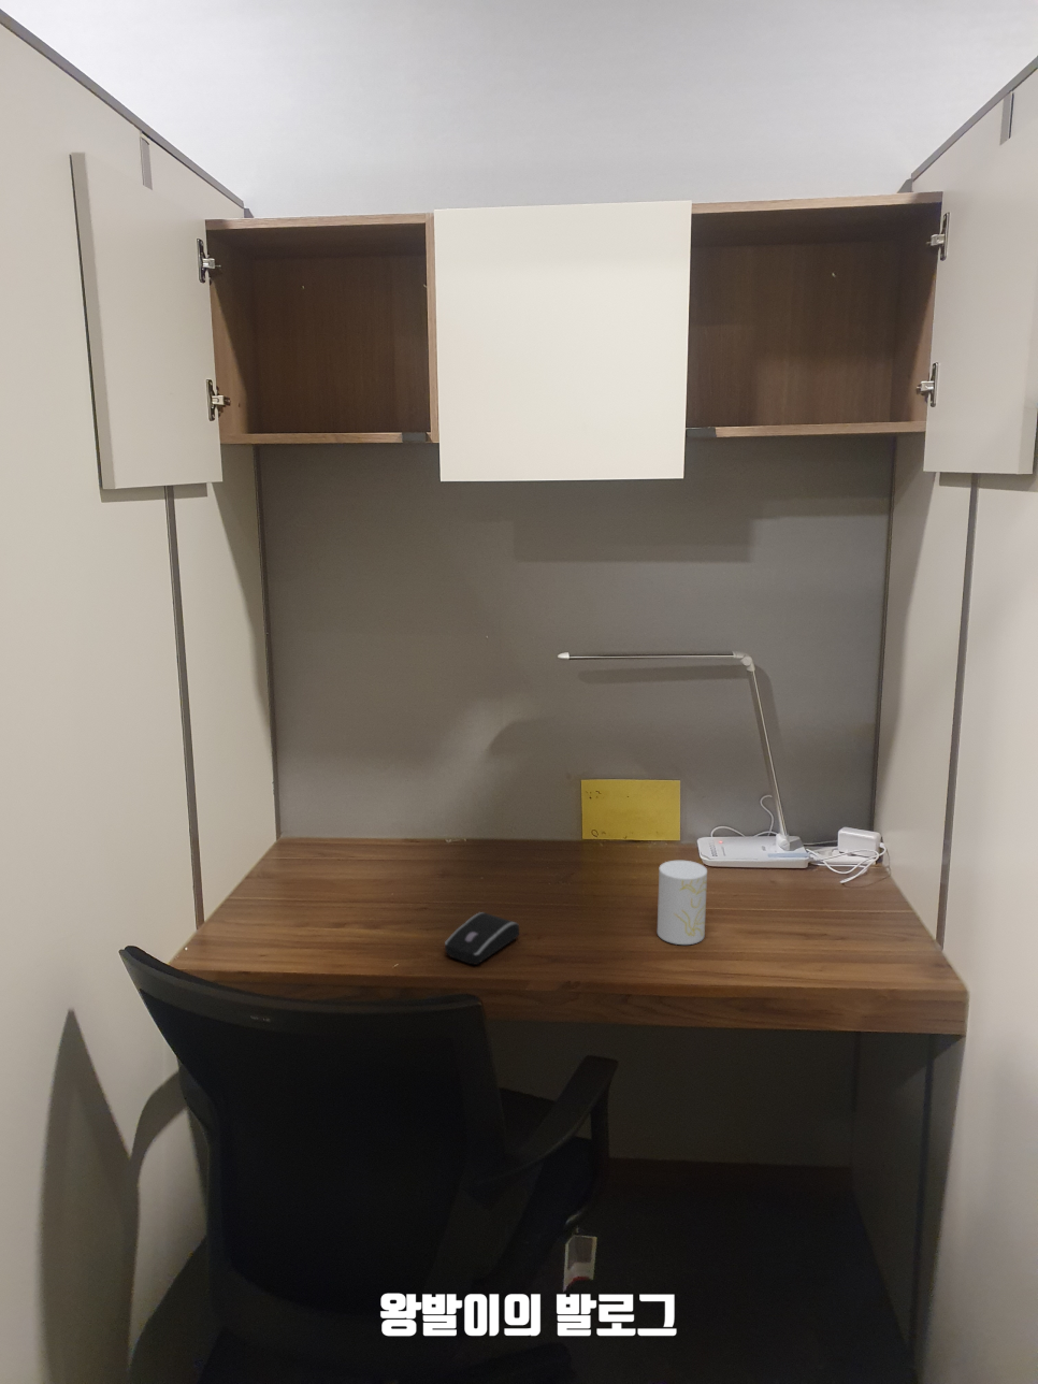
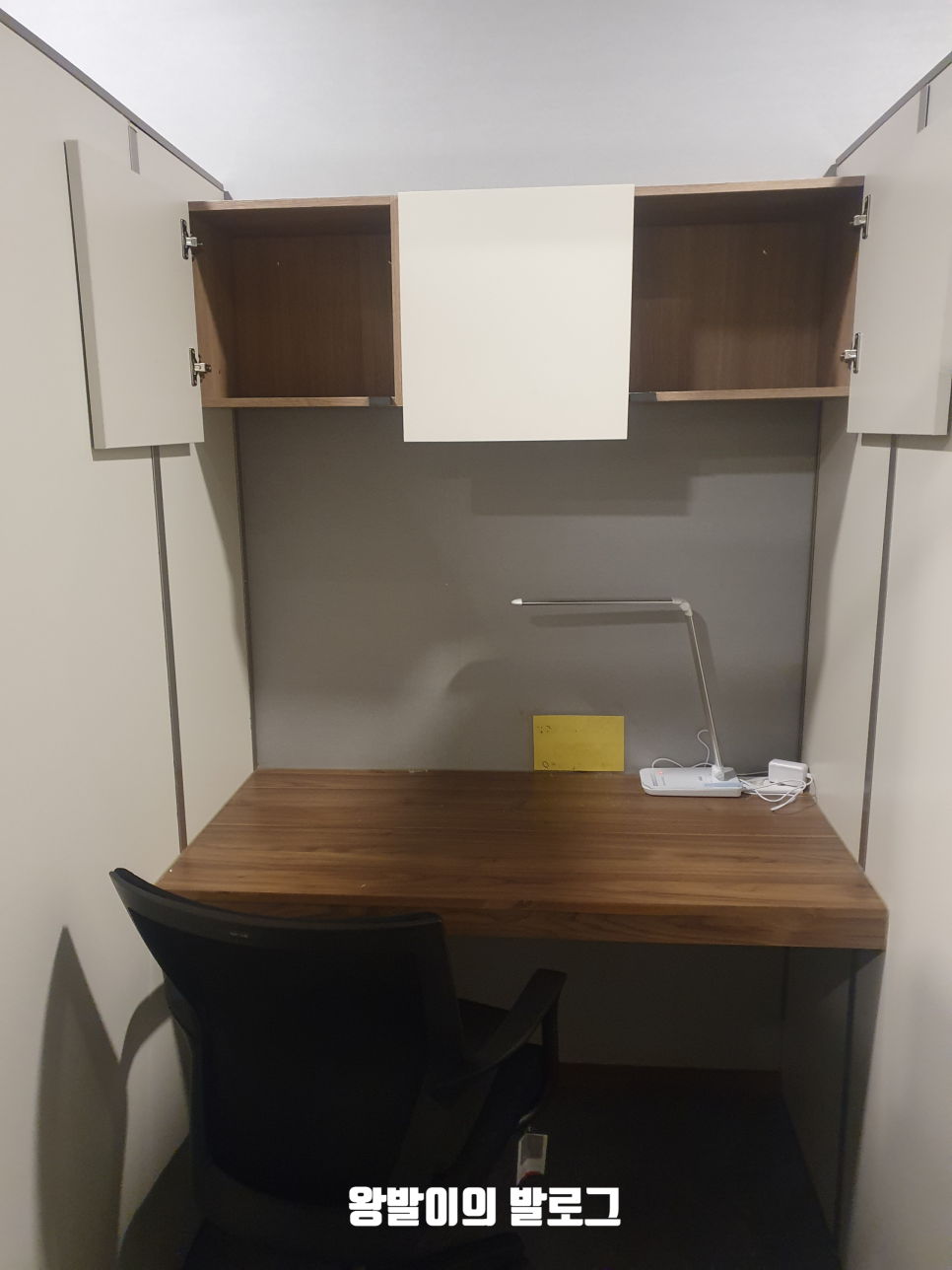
- cup [656,860,708,946]
- computer mouse [444,911,520,966]
